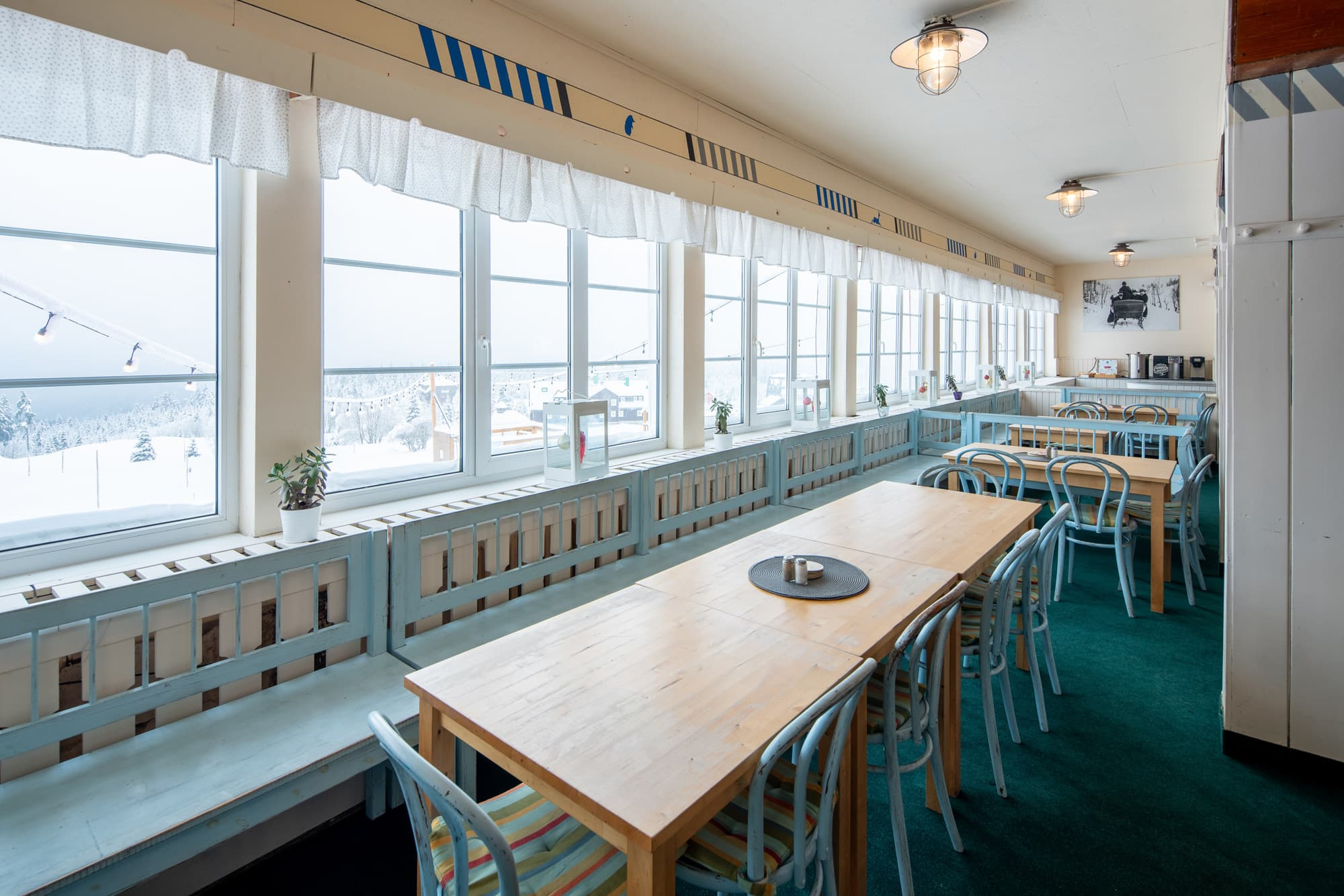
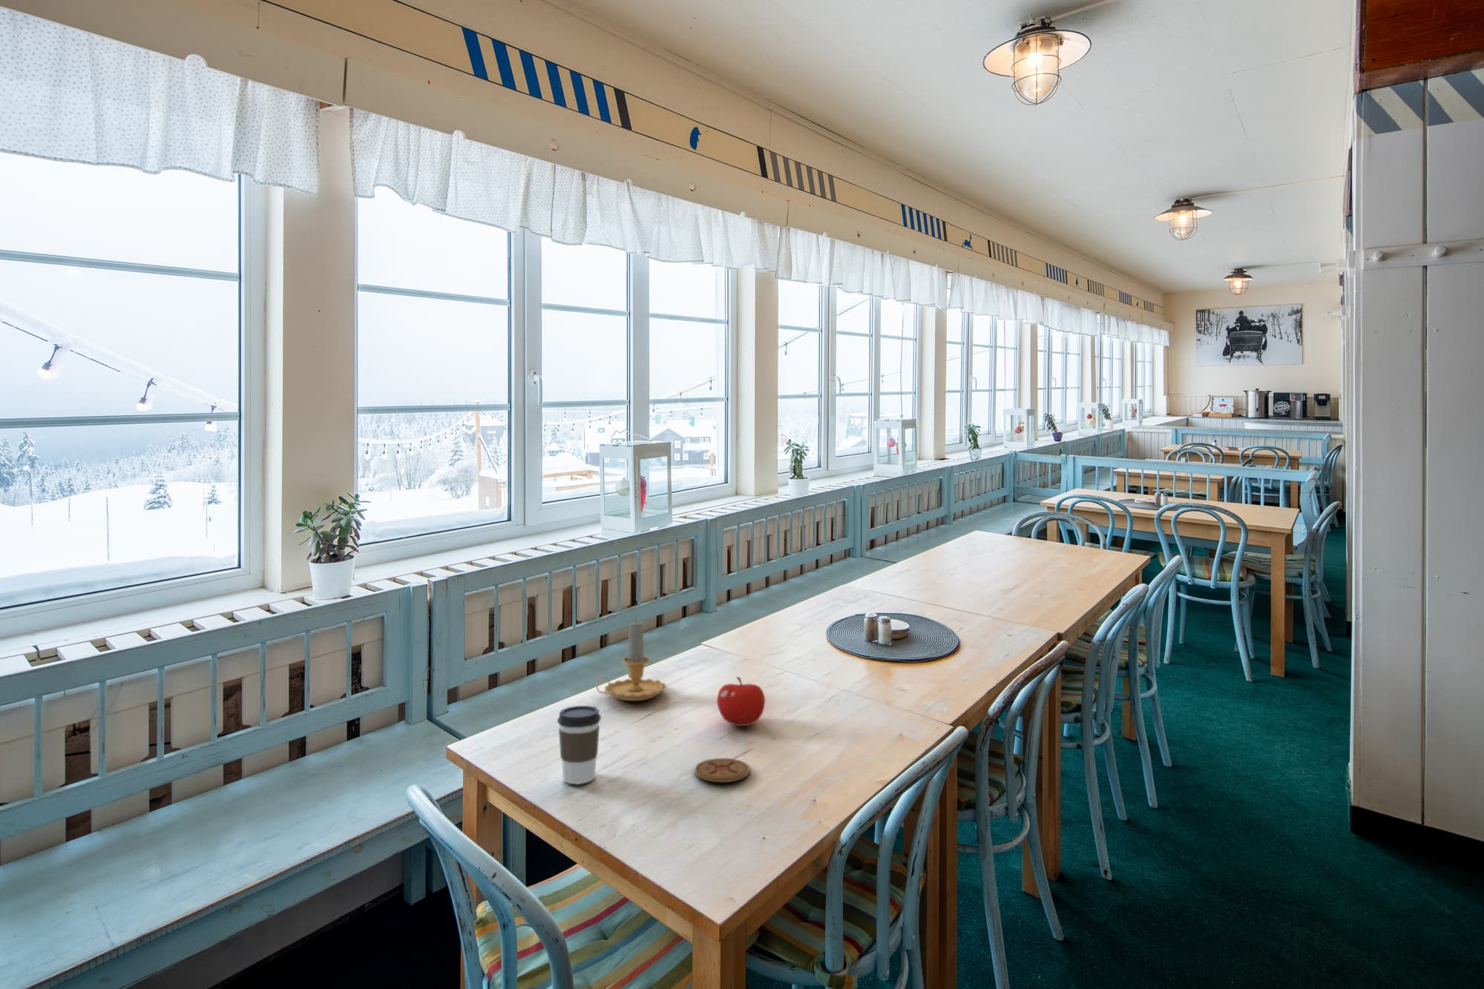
+ coffee cup [556,705,602,785]
+ coaster [695,757,751,783]
+ candle [596,619,667,701]
+ fruit [716,677,766,726]
